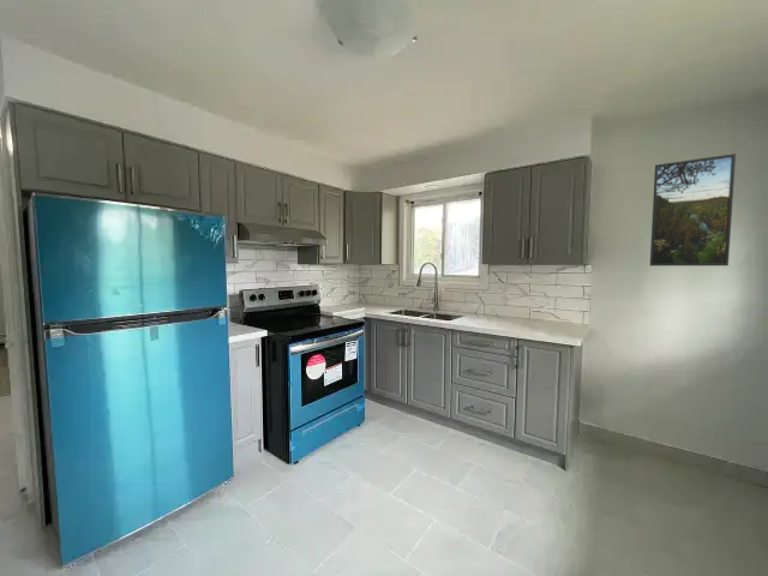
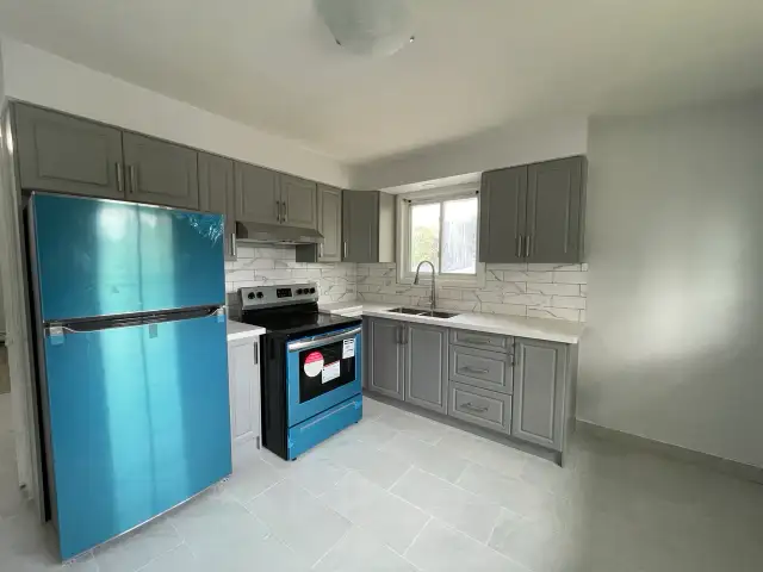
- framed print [649,152,737,266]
